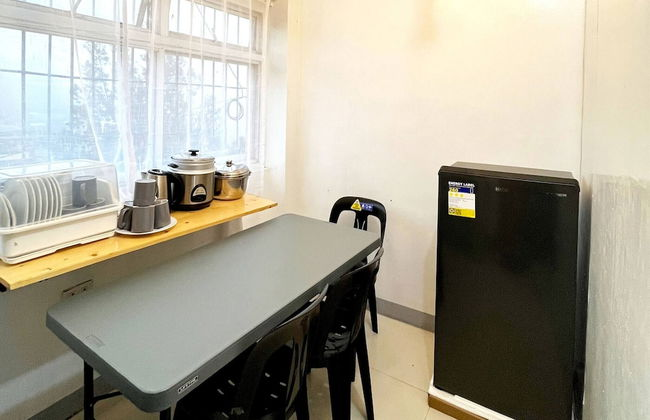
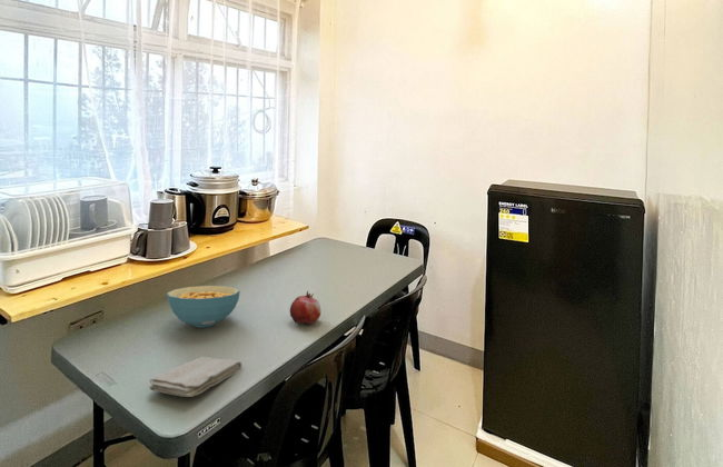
+ fruit [289,290,321,326]
+ washcloth [148,355,242,398]
+ cereal bowl [166,285,241,328]
